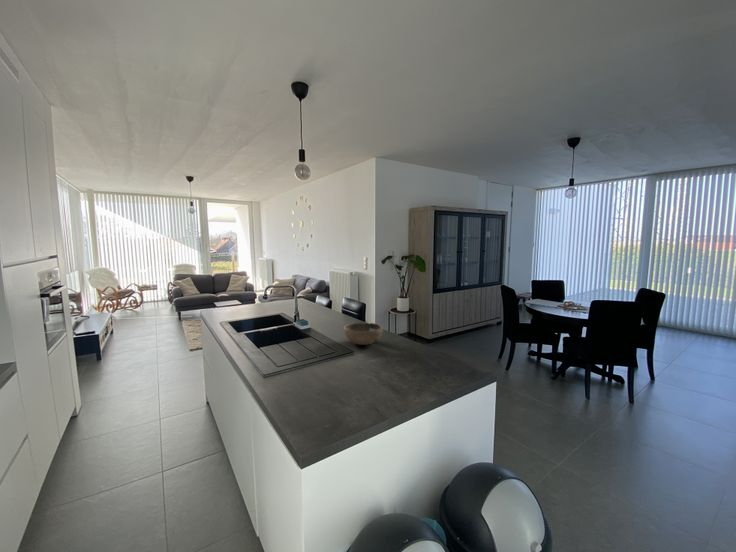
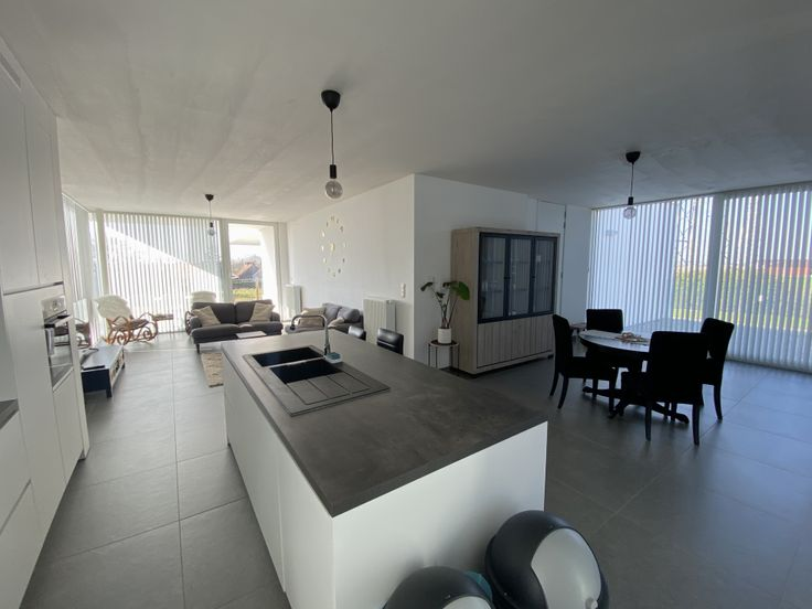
- bowl [343,322,384,346]
